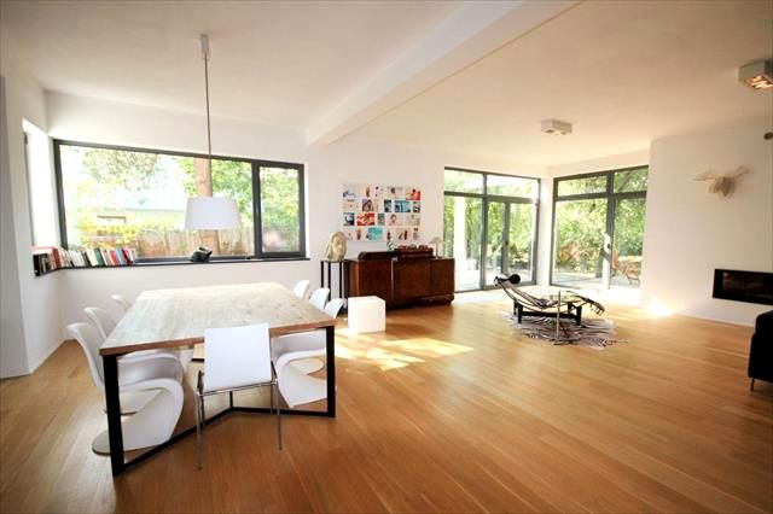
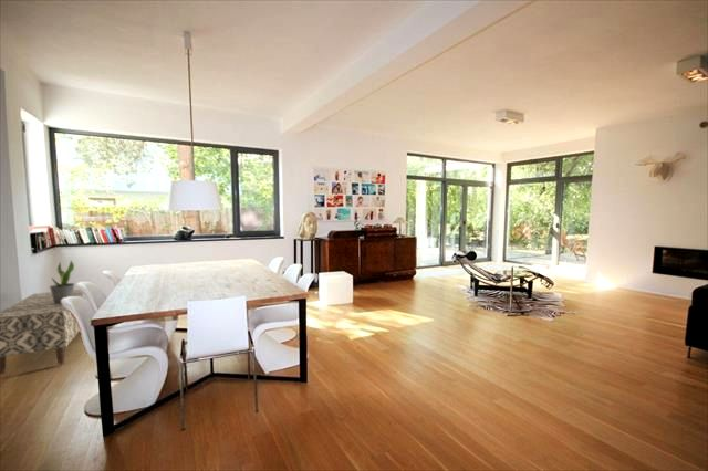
+ potted plant [49,260,75,305]
+ bench [0,289,86,376]
